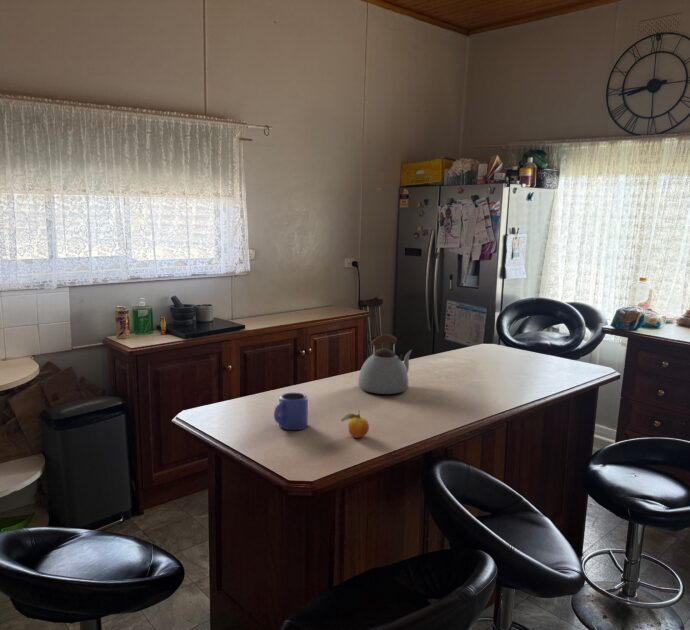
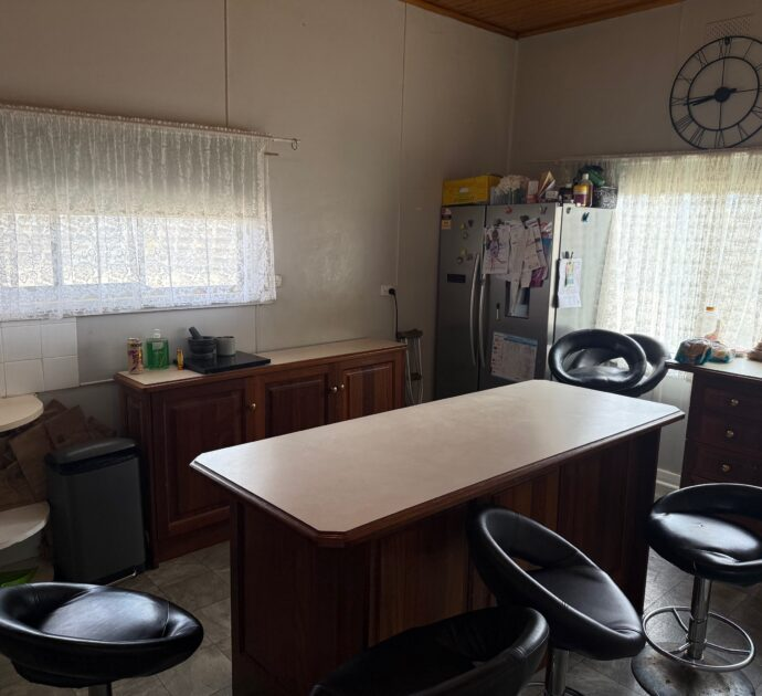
- kettle [357,333,413,395]
- mug [273,392,309,431]
- fruit [340,409,370,439]
